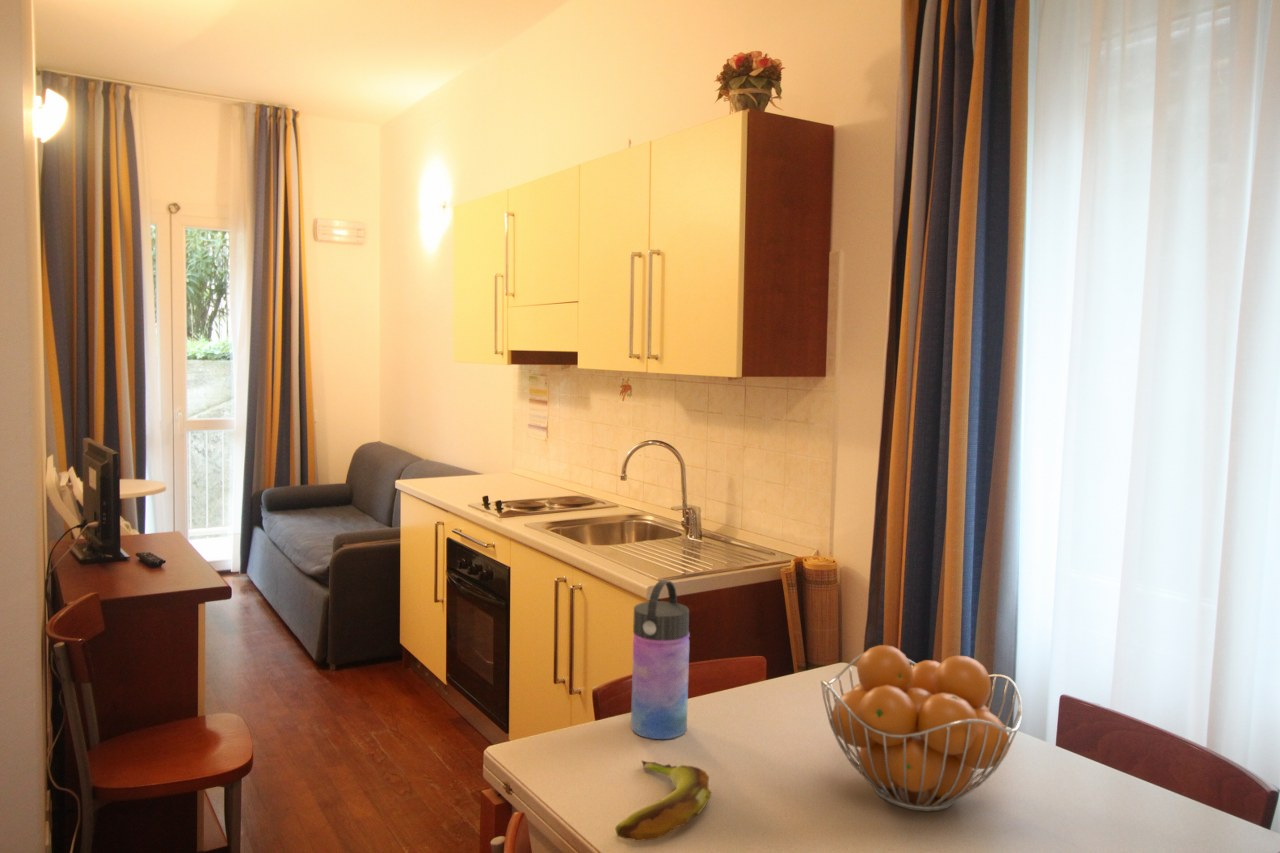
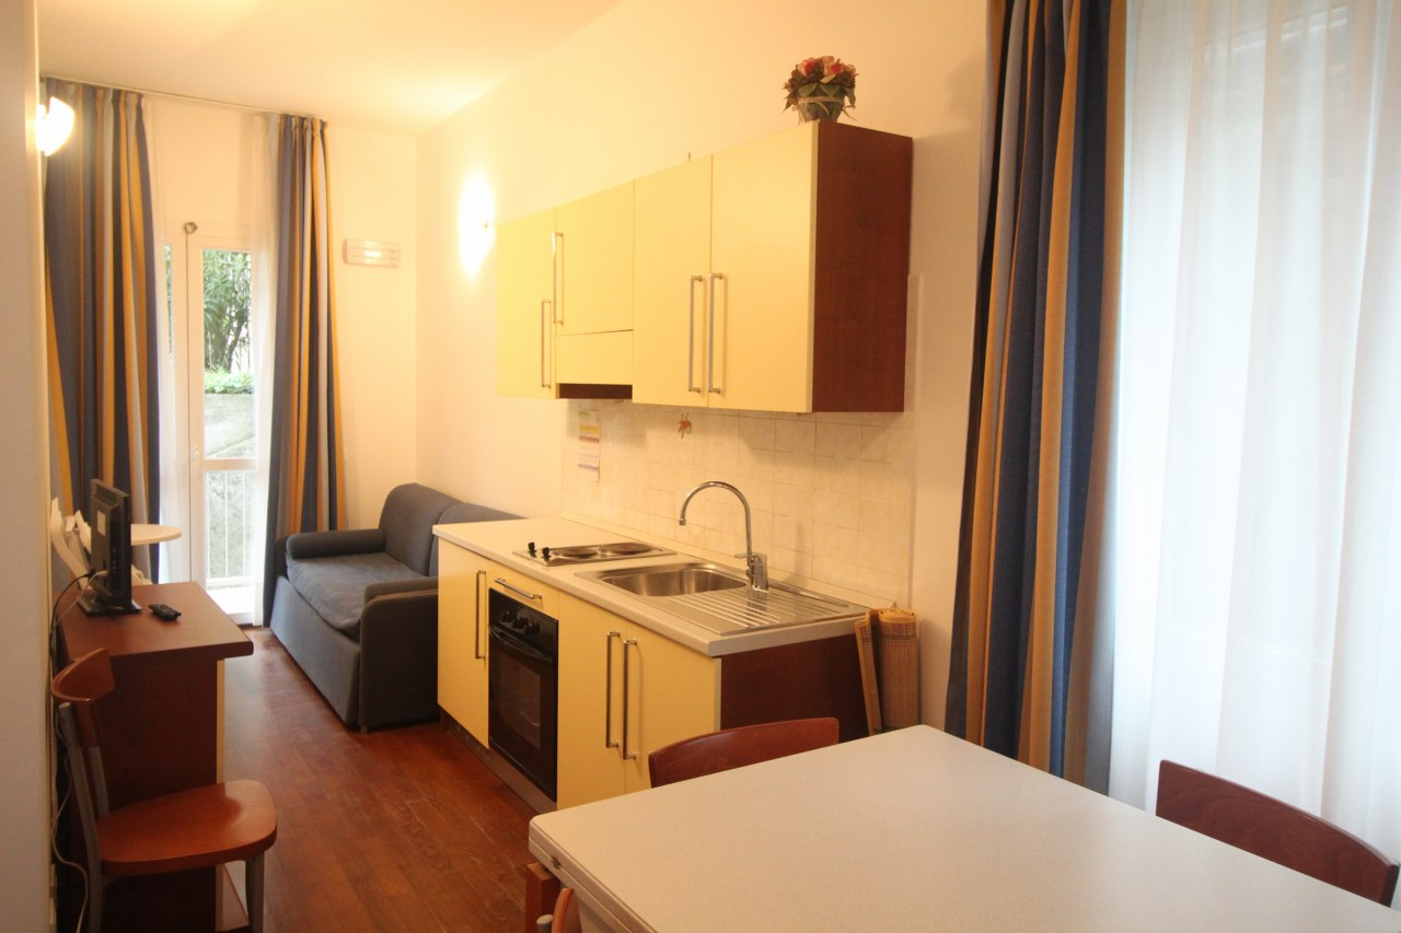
- water bottle [630,579,691,740]
- banana [614,759,712,842]
- fruit basket [820,644,1023,812]
